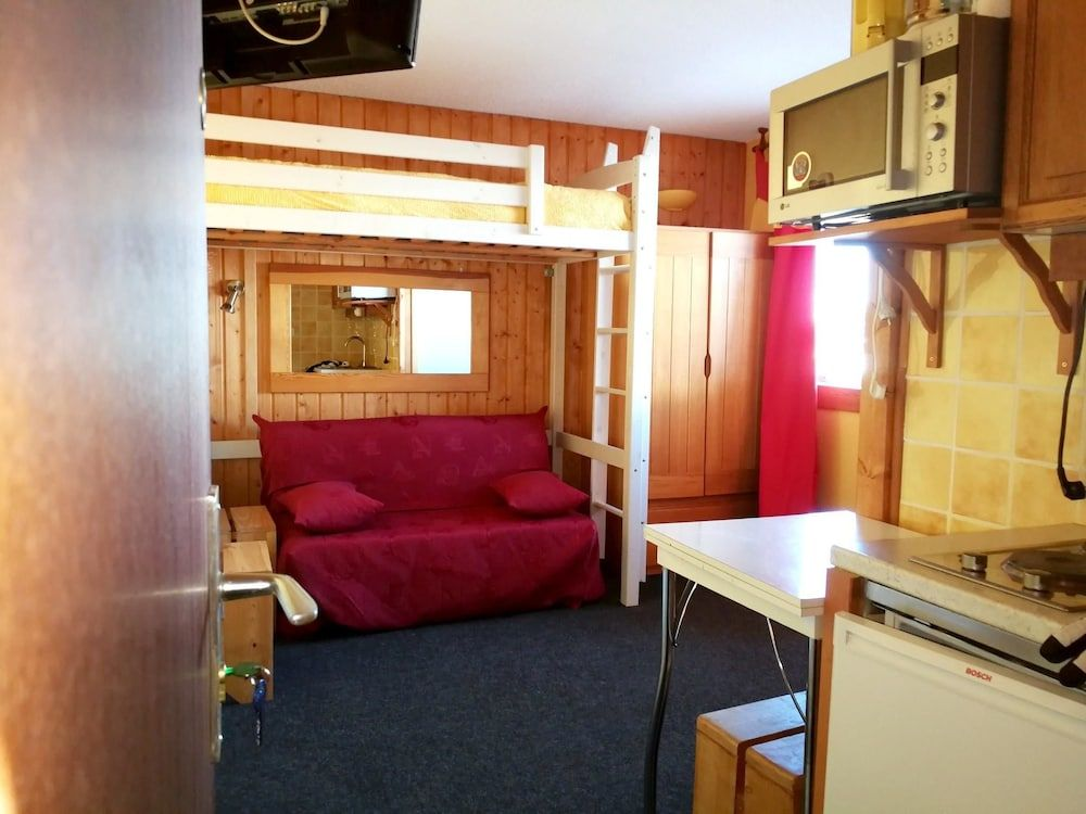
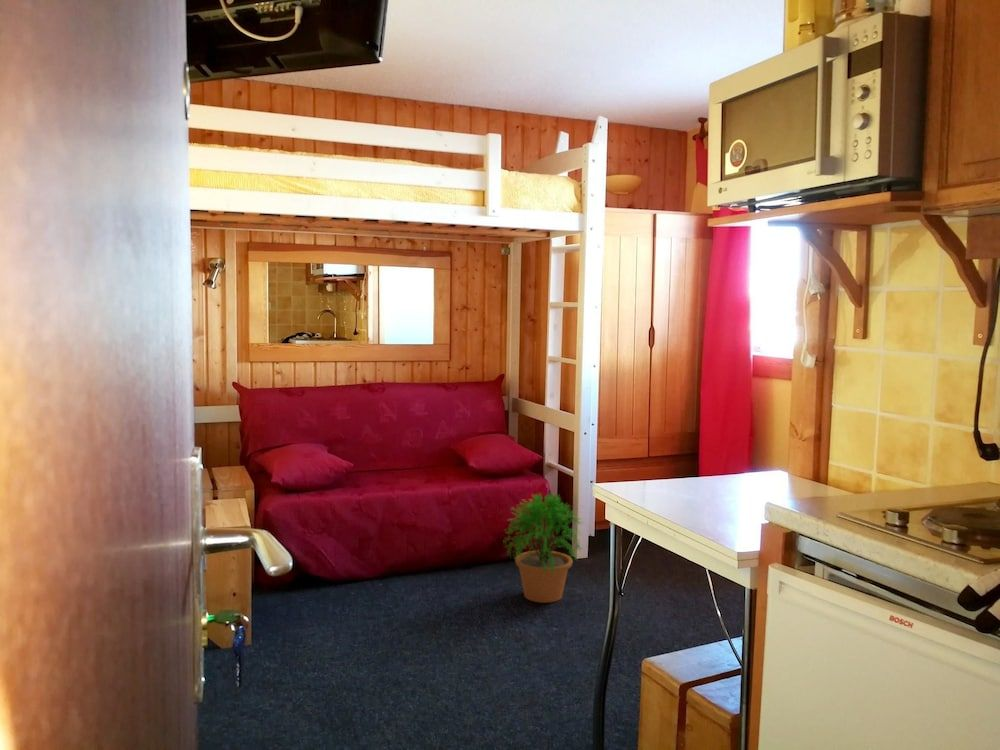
+ potted plant [502,490,583,604]
